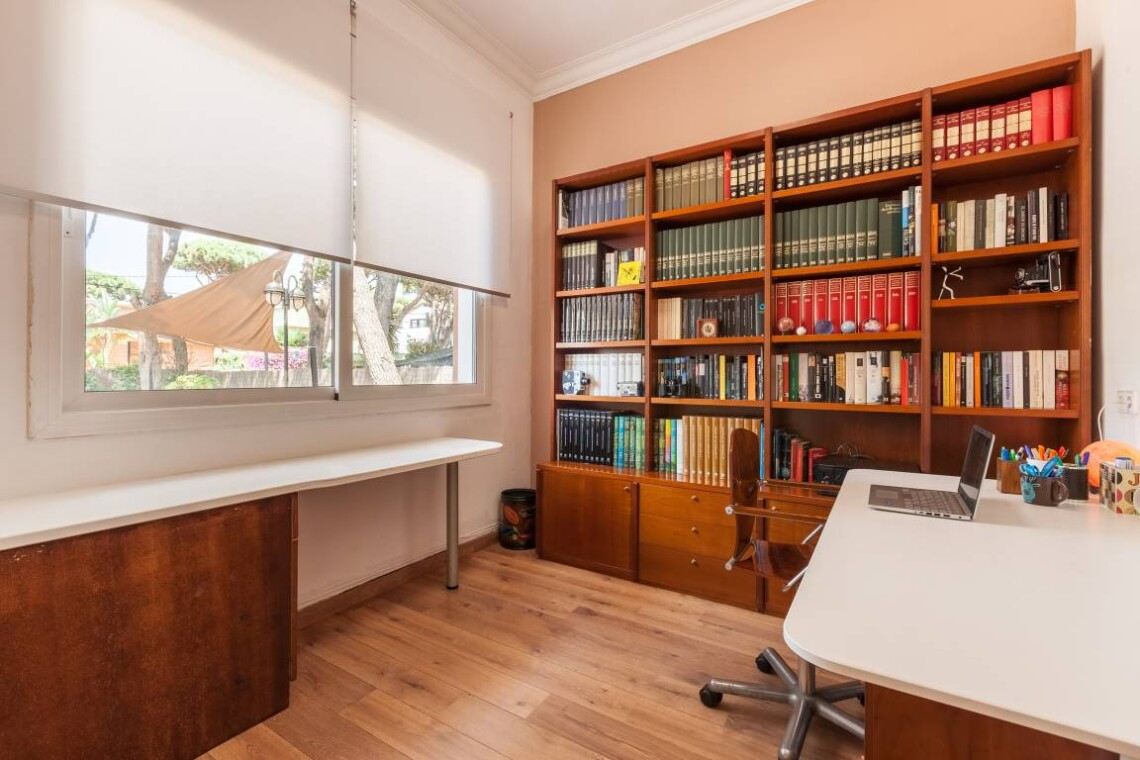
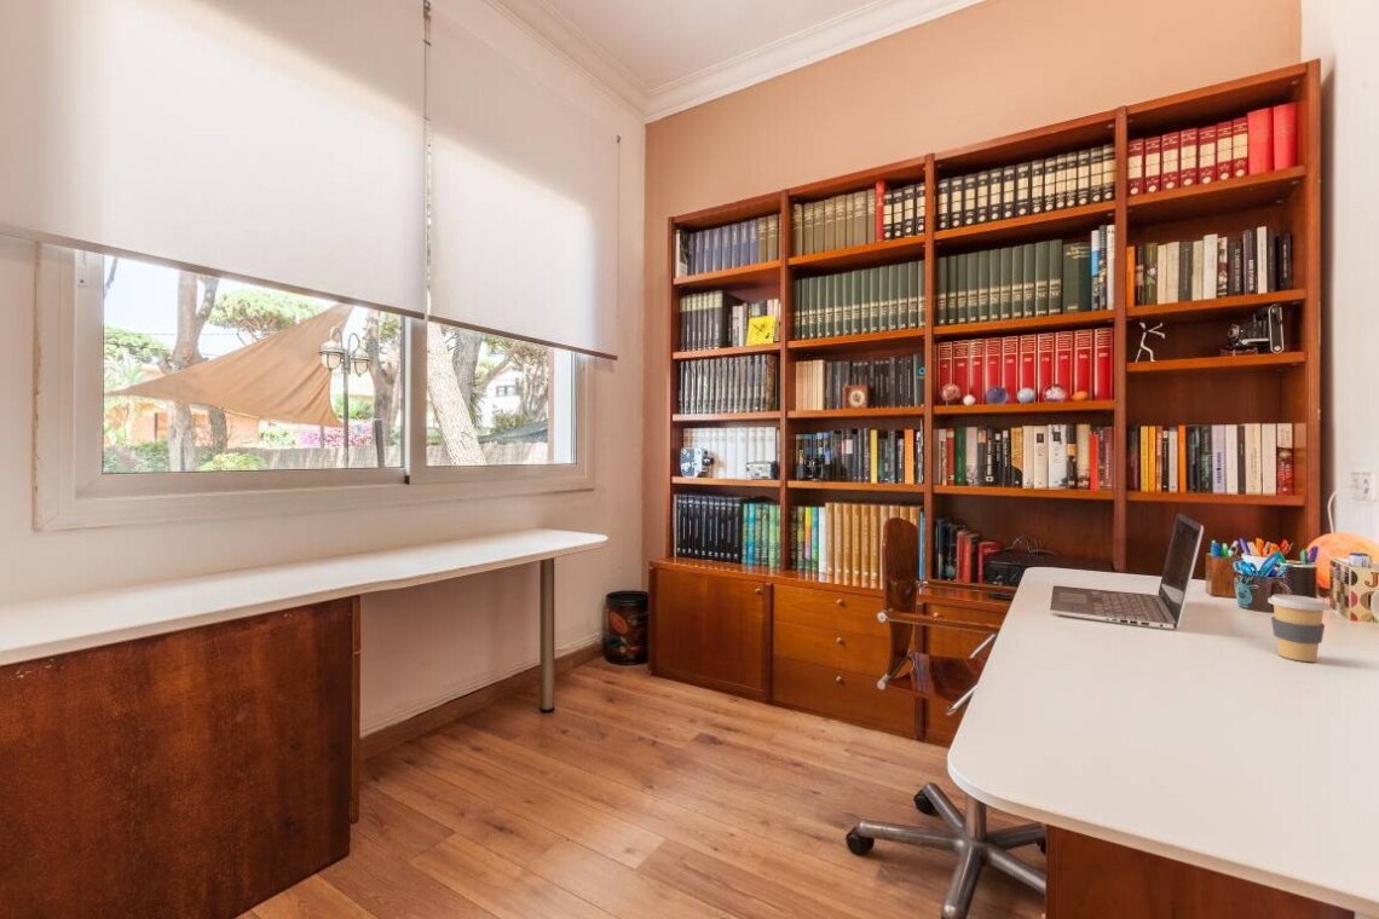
+ coffee cup [1267,594,1331,663]
